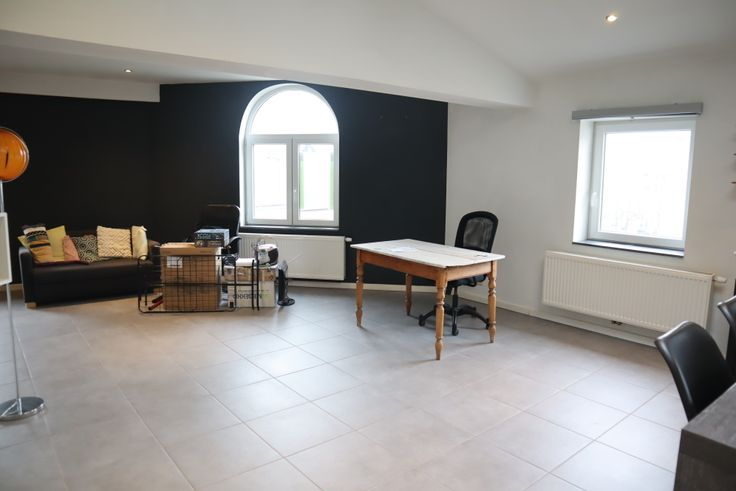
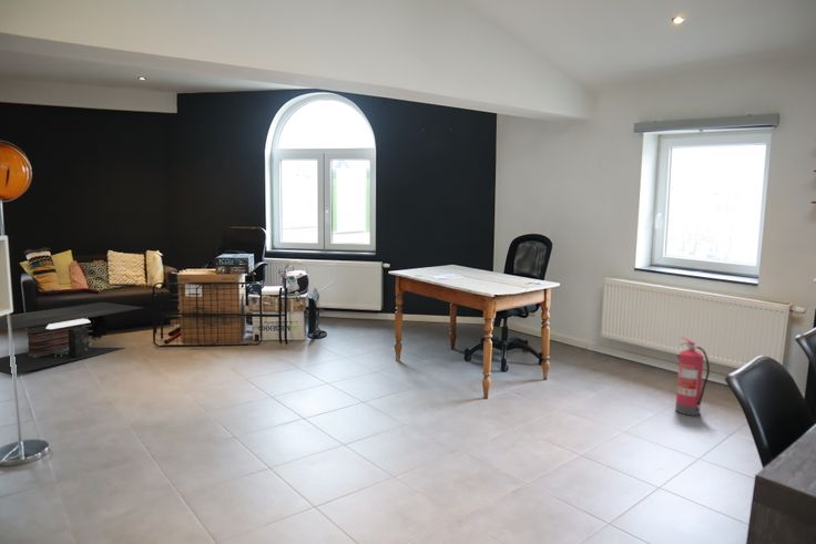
+ coffee table [0,301,145,377]
+ fire extinguisher [674,336,711,417]
